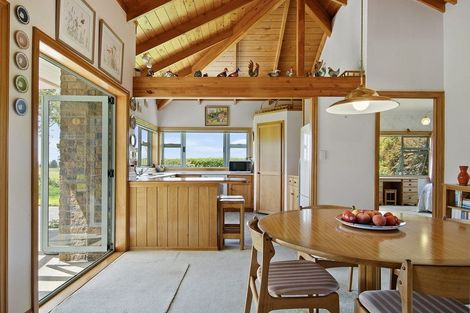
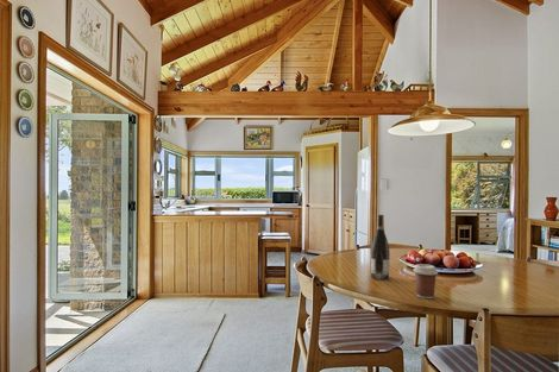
+ coffee cup [413,263,439,300]
+ wine bottle [370,214,391,280]
